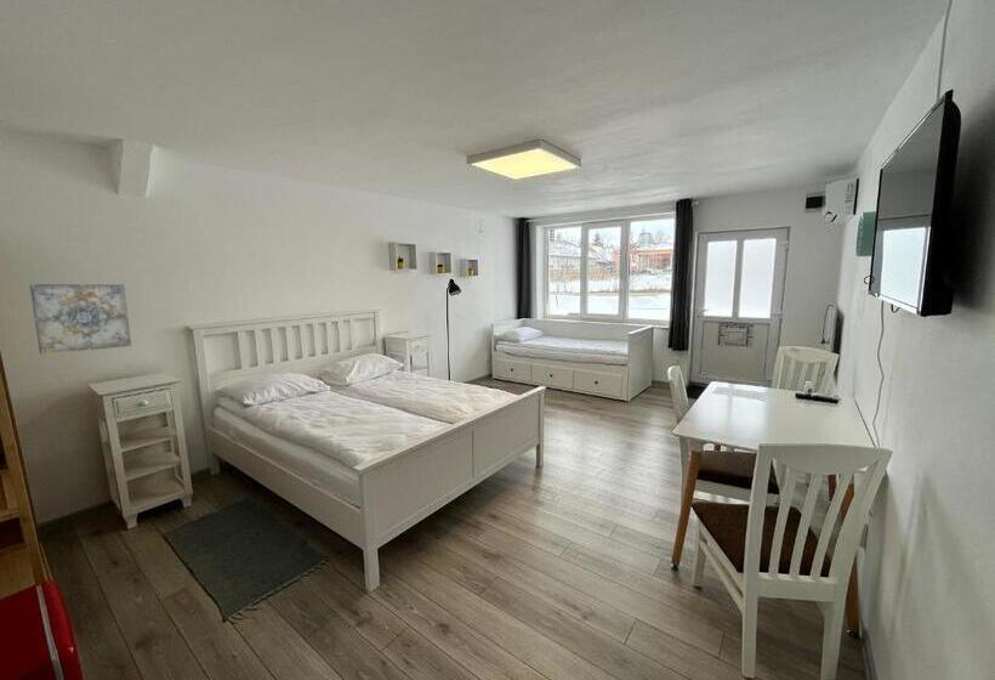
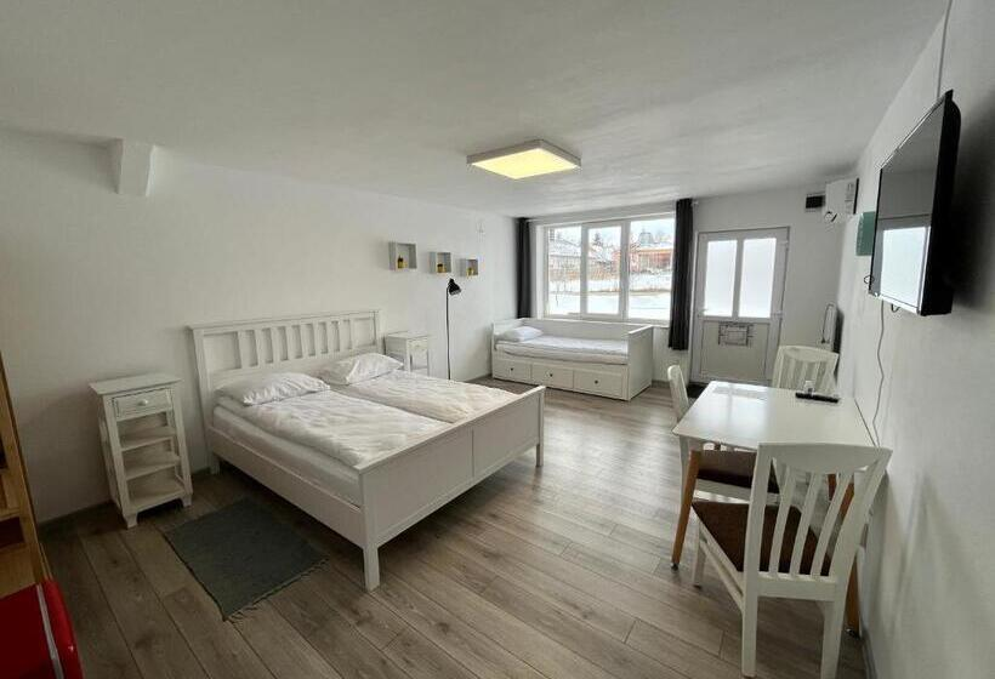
- wall art [28,283,132,356]
